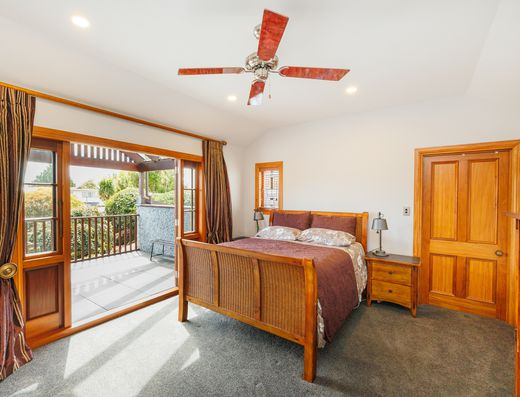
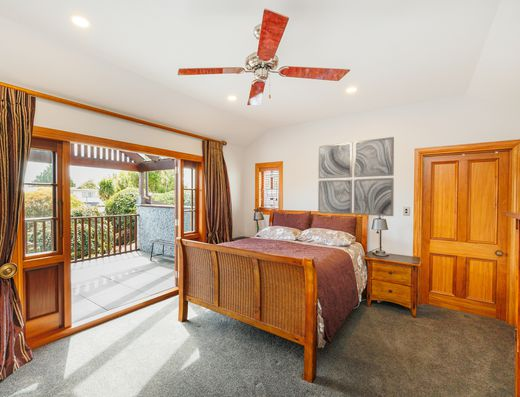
+ wall art [317,136,395,217]
